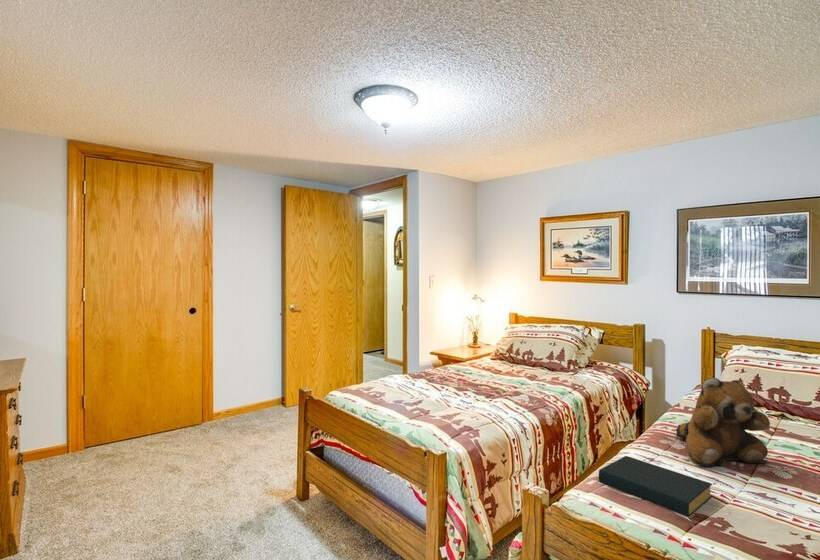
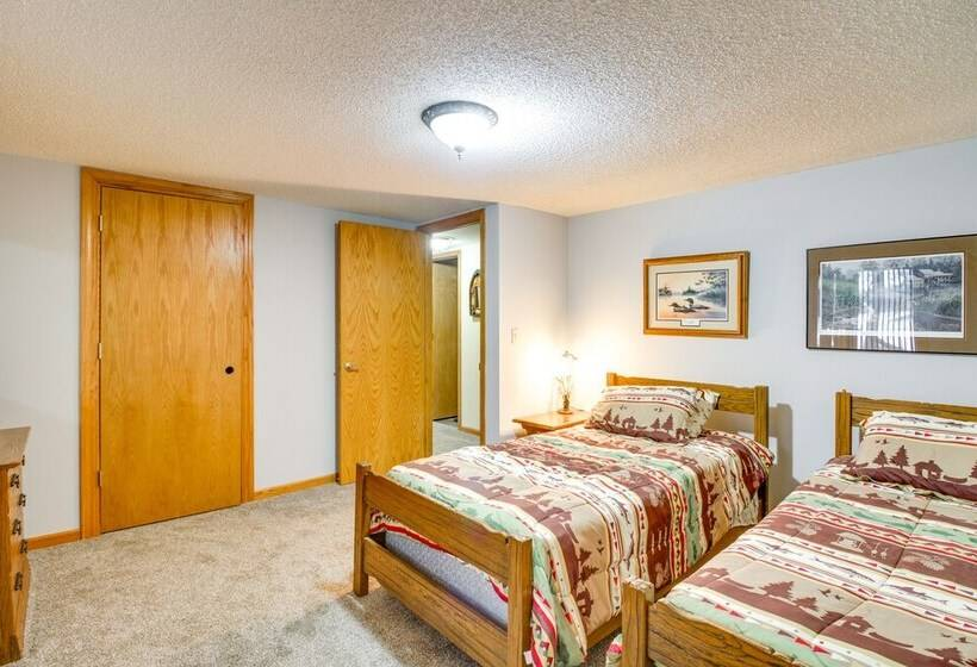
- hardback book [598,455,713,518]
- teddy bear [675,377,771,468]
